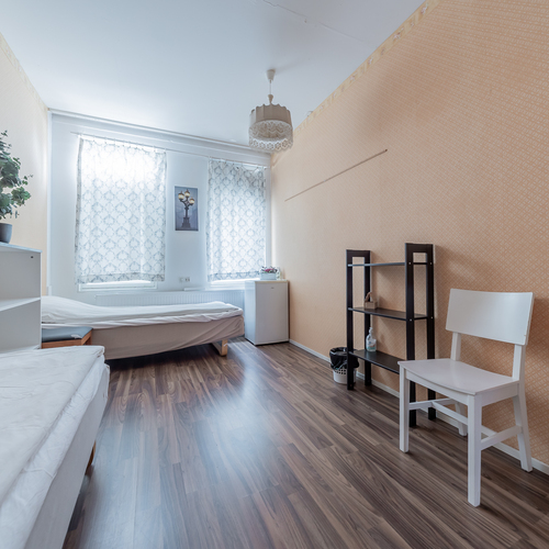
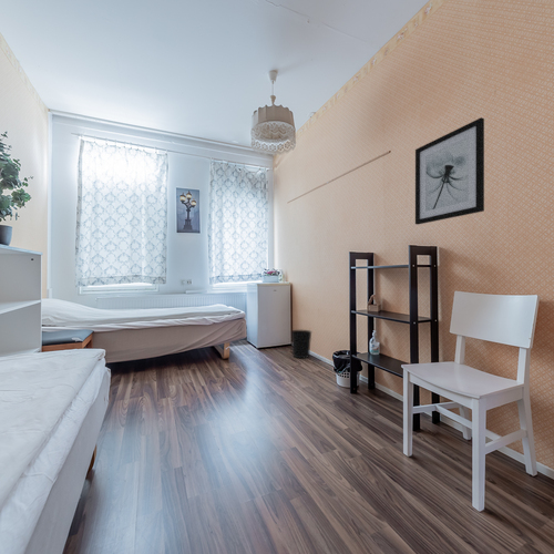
+ wall art [414,116,485,225]
+ wastebasket [289,329,312,359]
